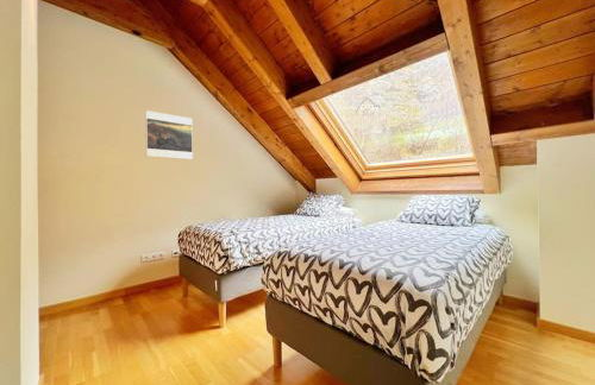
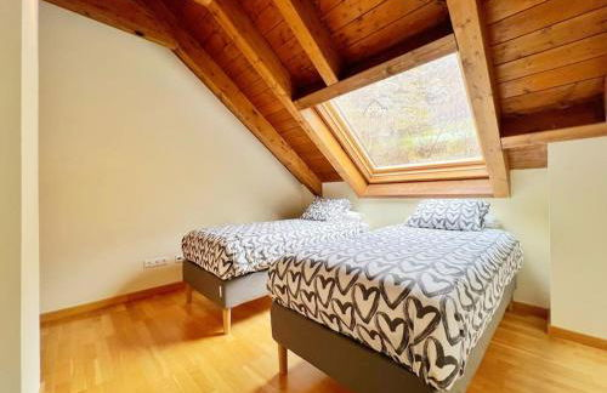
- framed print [144,109,194,160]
